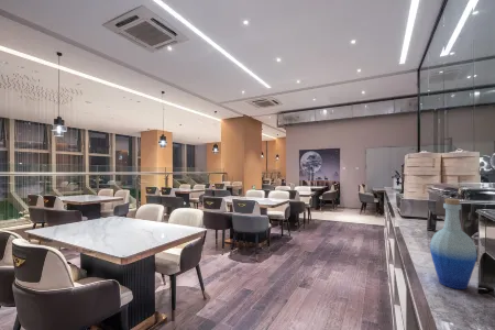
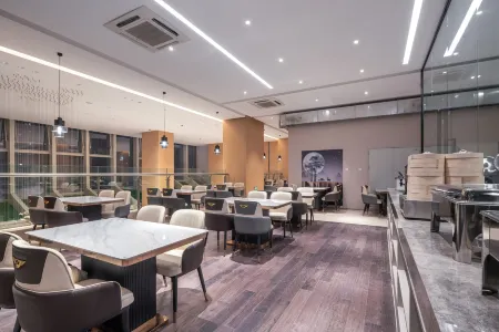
- bottle [429,198,479,290]
